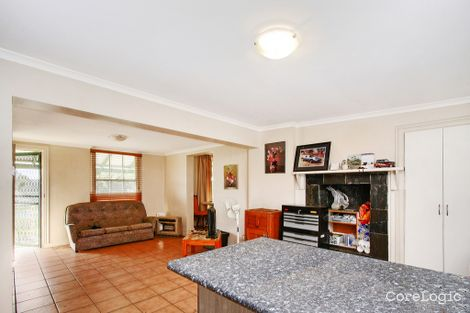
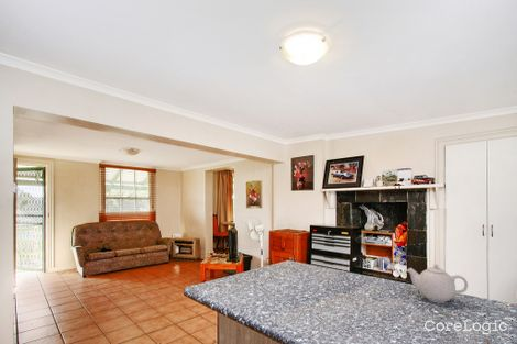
+ teapot [406,263,469,304]
